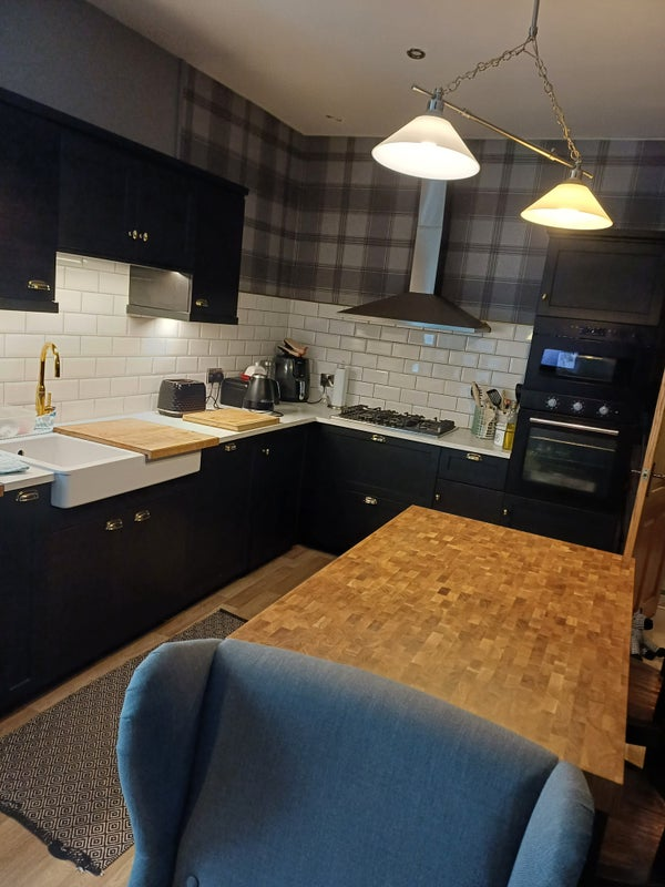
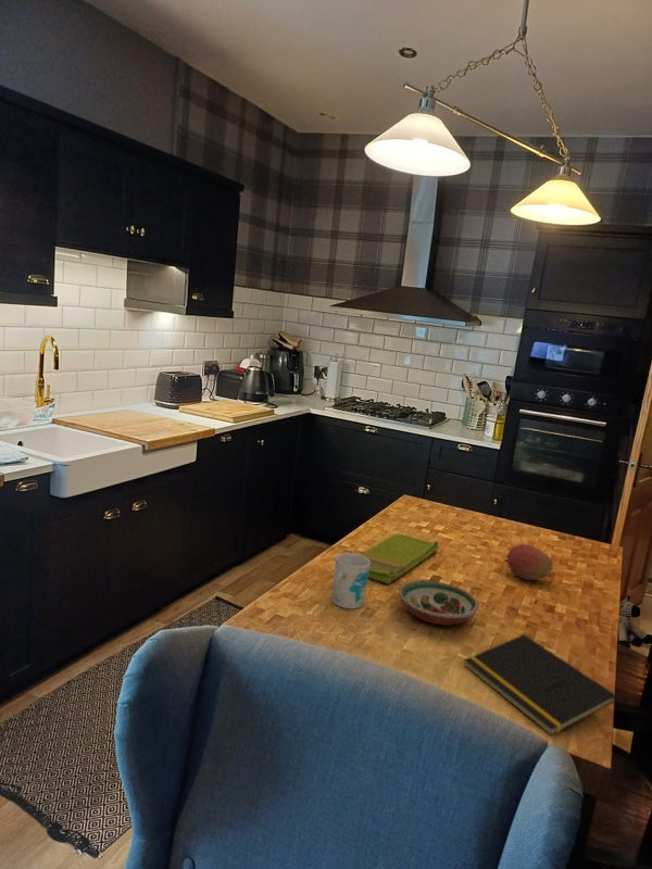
+ dish towel [358,533,440,584]
+ fruit [503,543,554,581]
+ notepad [463,633,618,736]
+ mug [330,552,371,610]
+ decorative bowl [398,579,480,626]
